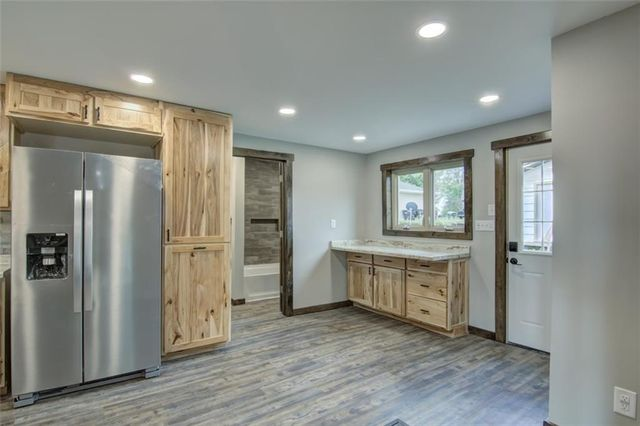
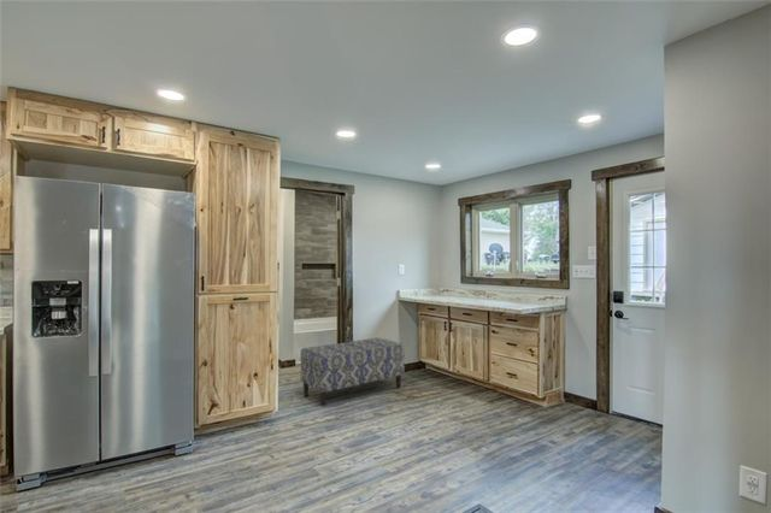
+ bench [299,336,405,408]
